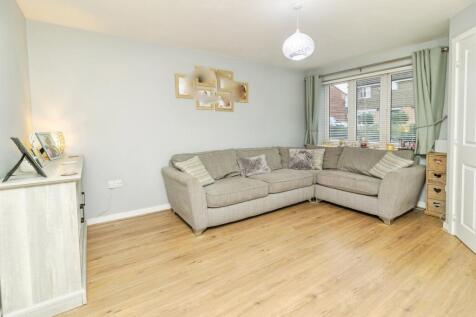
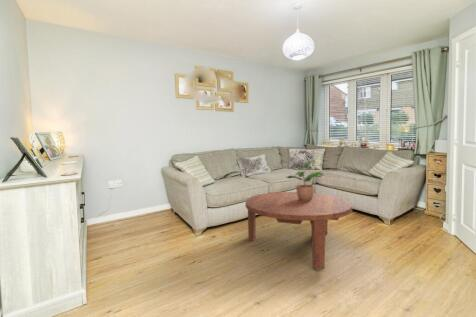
+ coffee table [244,191,353,271]
+ potted plant [285,159,325,201]
